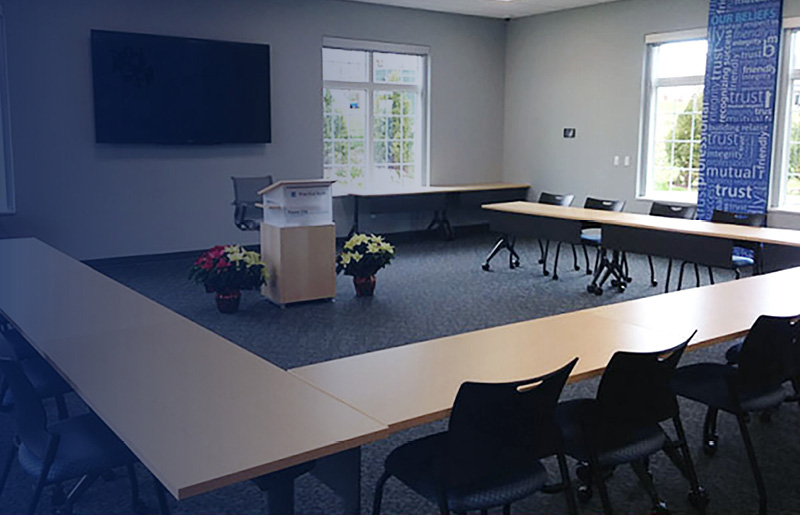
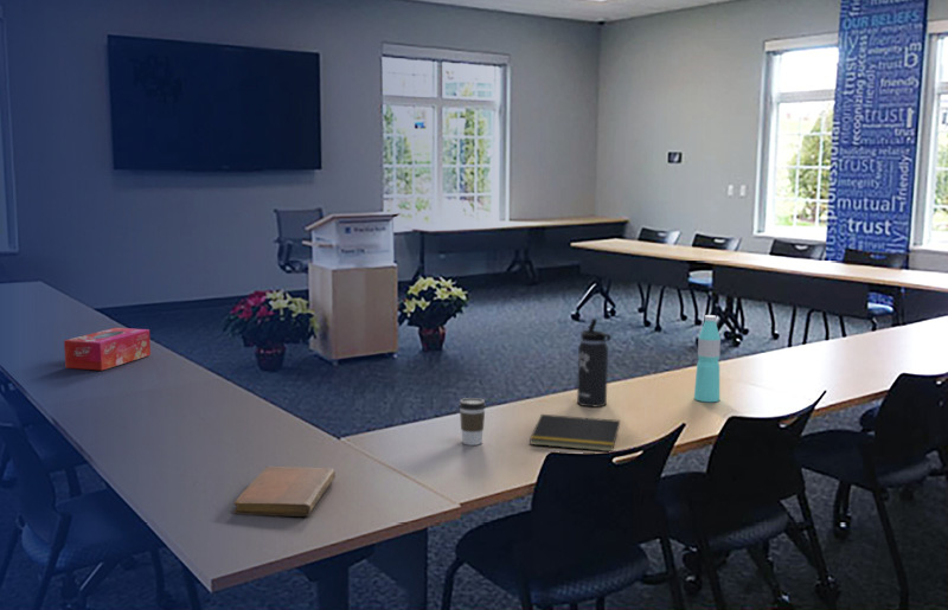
+ thermos bottle [576,317,613,407]
+ tissue box [63,327,152,372]
+ water bottle [693,314,722,403]
+ notebook [232,465,337,518]
+ coffee cup [459,397,487,447]
+ notepad [529,413,621,452]
